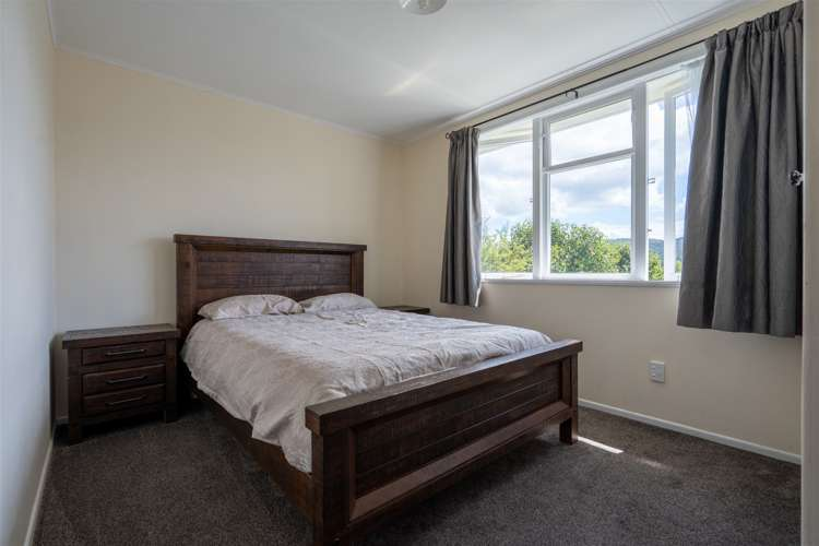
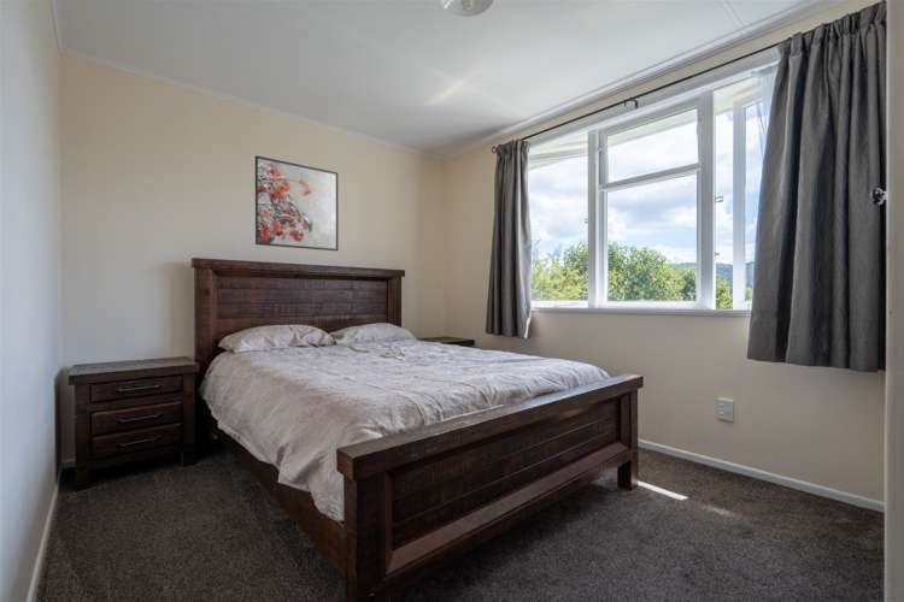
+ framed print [254,154,340,252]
